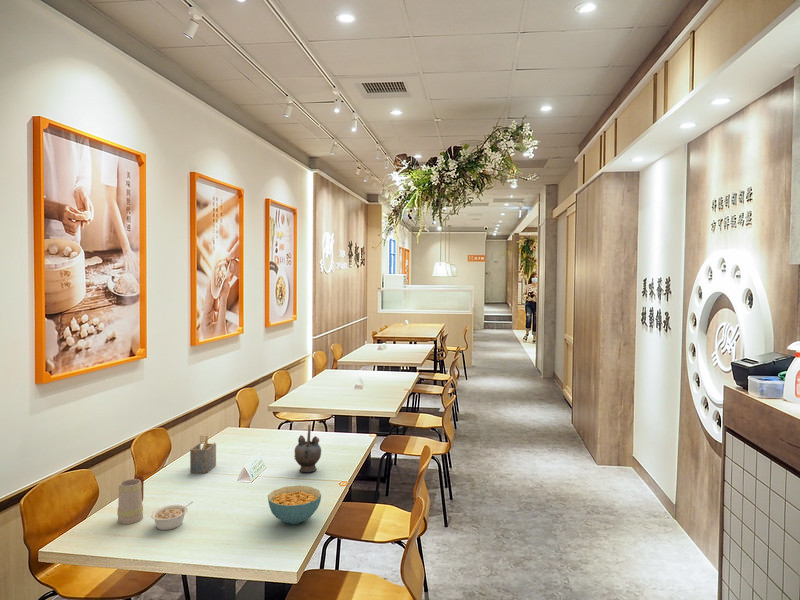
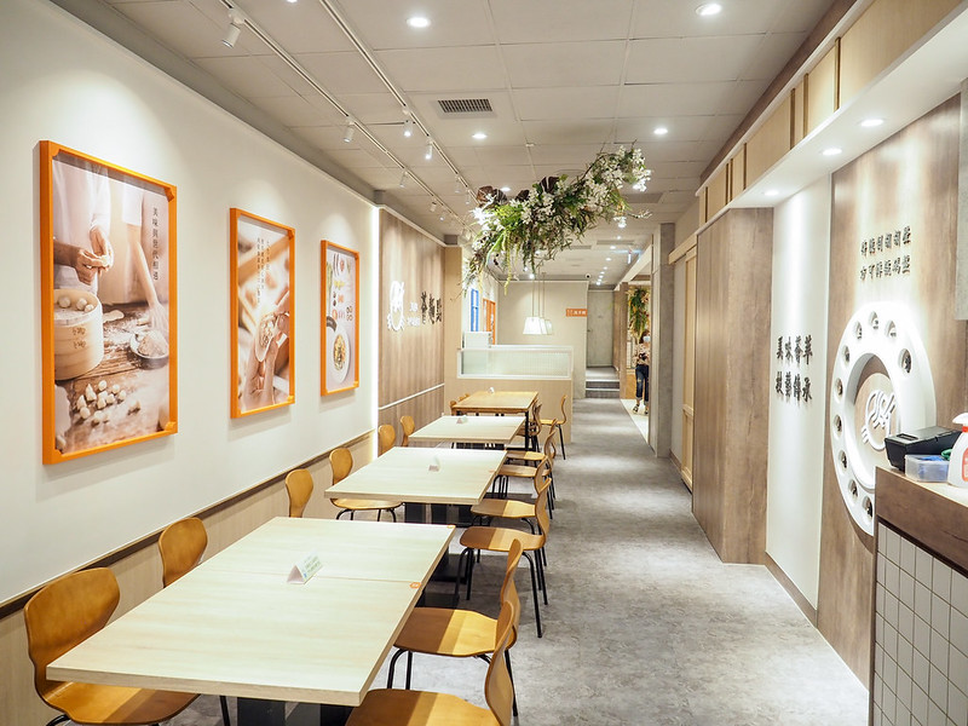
- mug [116,474,145,525]
- napkin holder [189,434,217,474]
- legume [150,501,194,531]
- cereal bowl [267,485,322,525]
- teapot [293,423,322,473]
